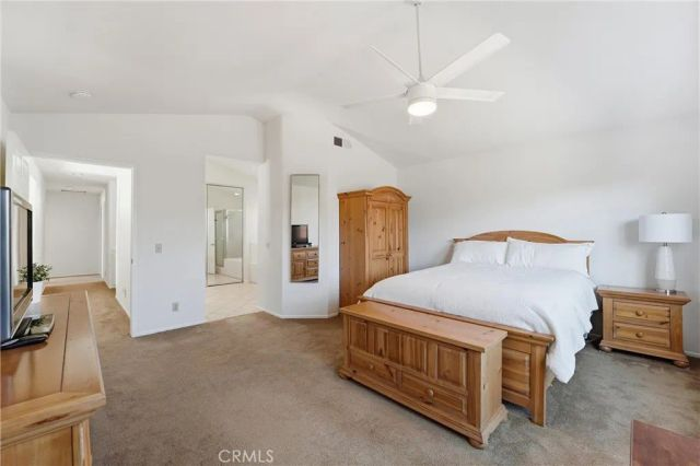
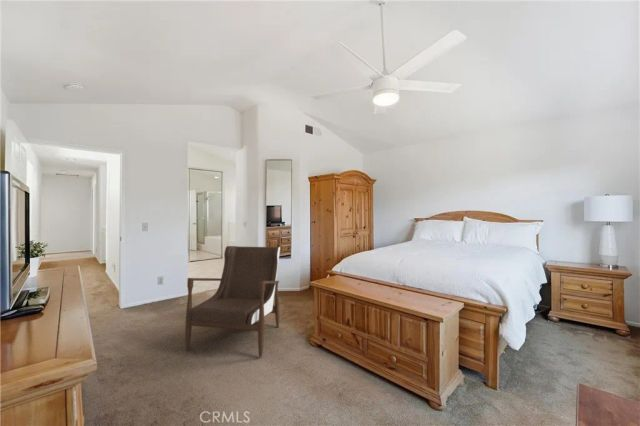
+ armchair [184,245,281,358]
